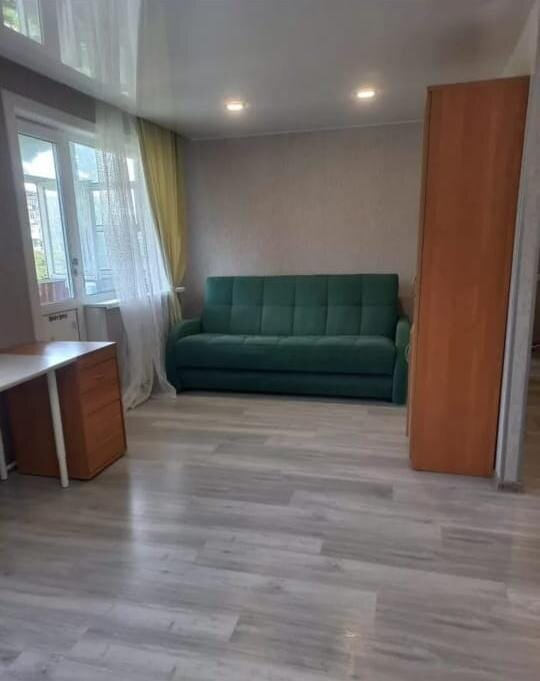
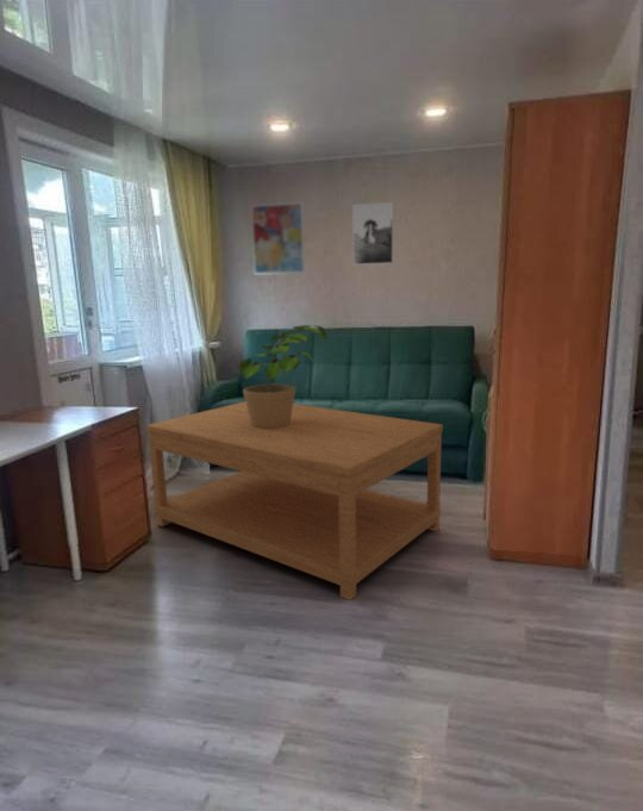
+ wall art [250,201,306,276]
+ potted plant [238,324,327,429]
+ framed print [351,201,394,267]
+ coffee table [145,400,444,601]
